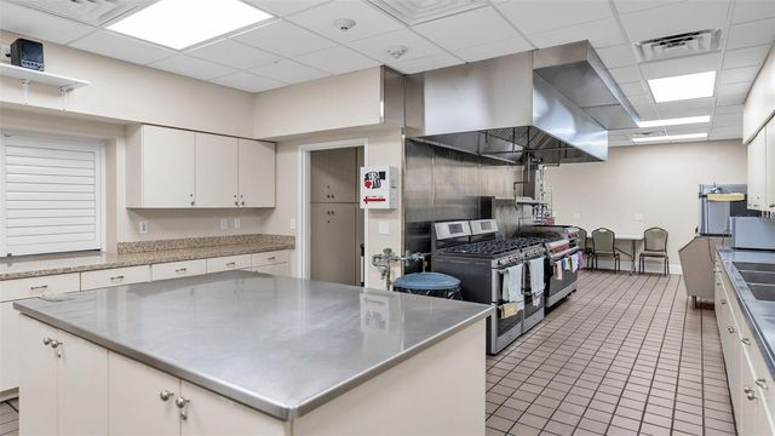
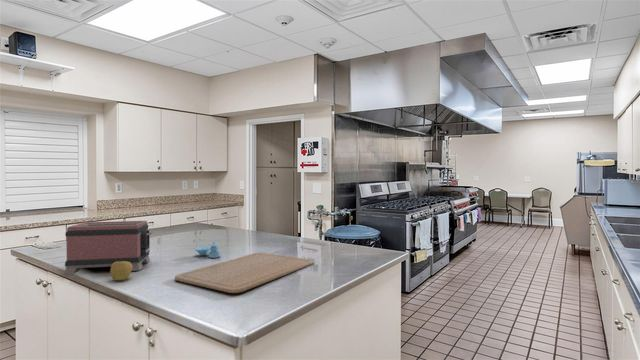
+ salt and pepper shaker set [194,241,221,259]
+ toaster [62,220,154,275]
+ chopping board [174,252,314,294]
+ apple [109,261,133,281]
